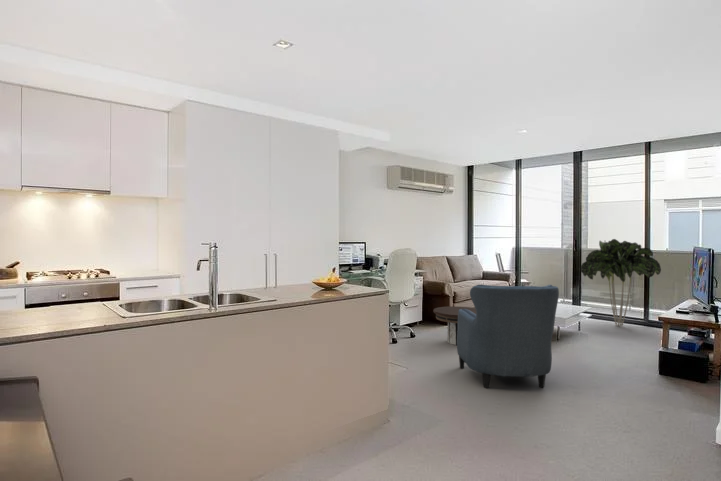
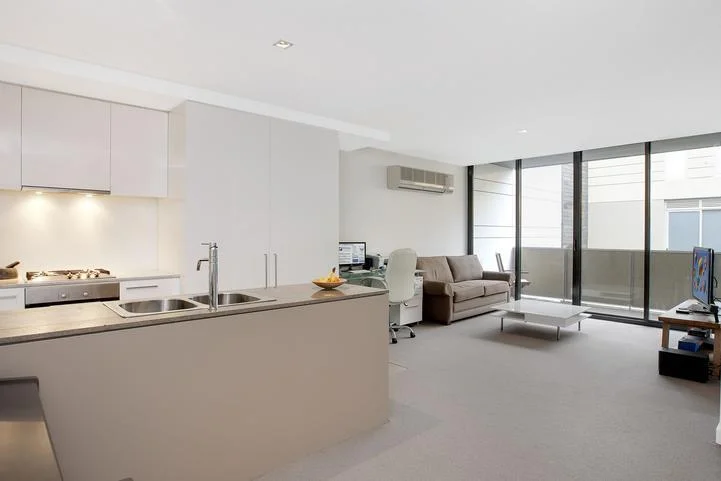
- indoor plant [580,238,662,327]
- armchair [456,284,560,389]
- side table [432,305,476,346]
